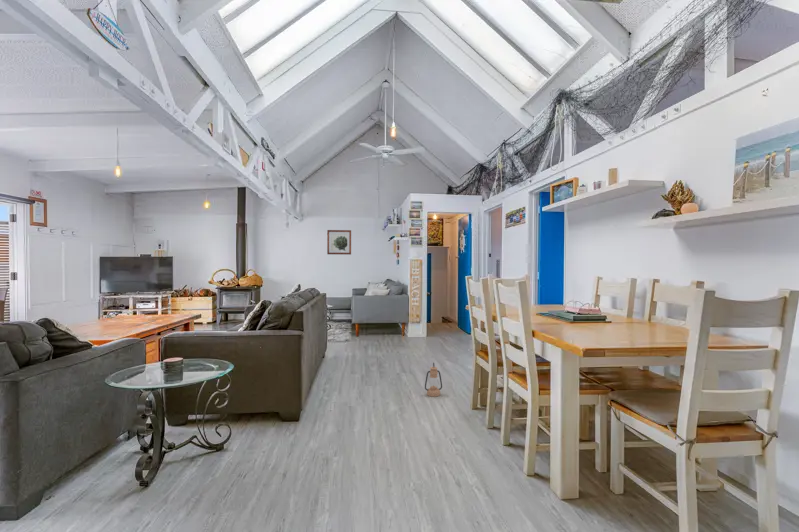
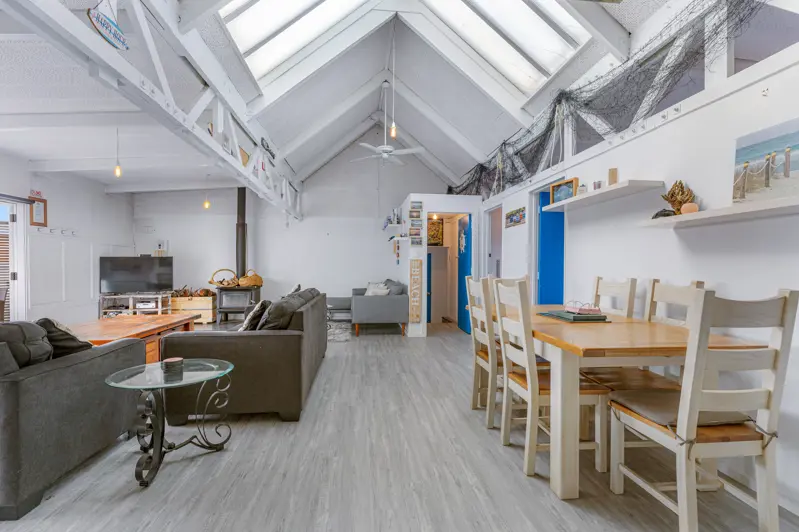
- lantern [424,362,443,398]
- wall art [326,229,352,256]
